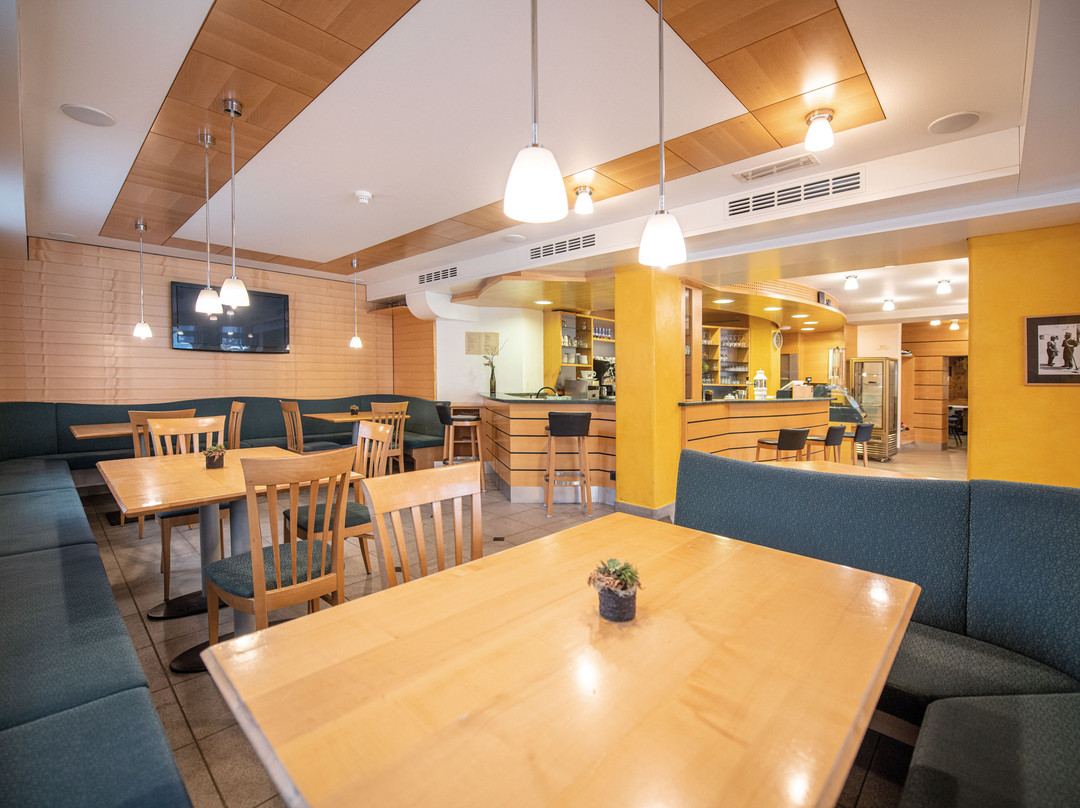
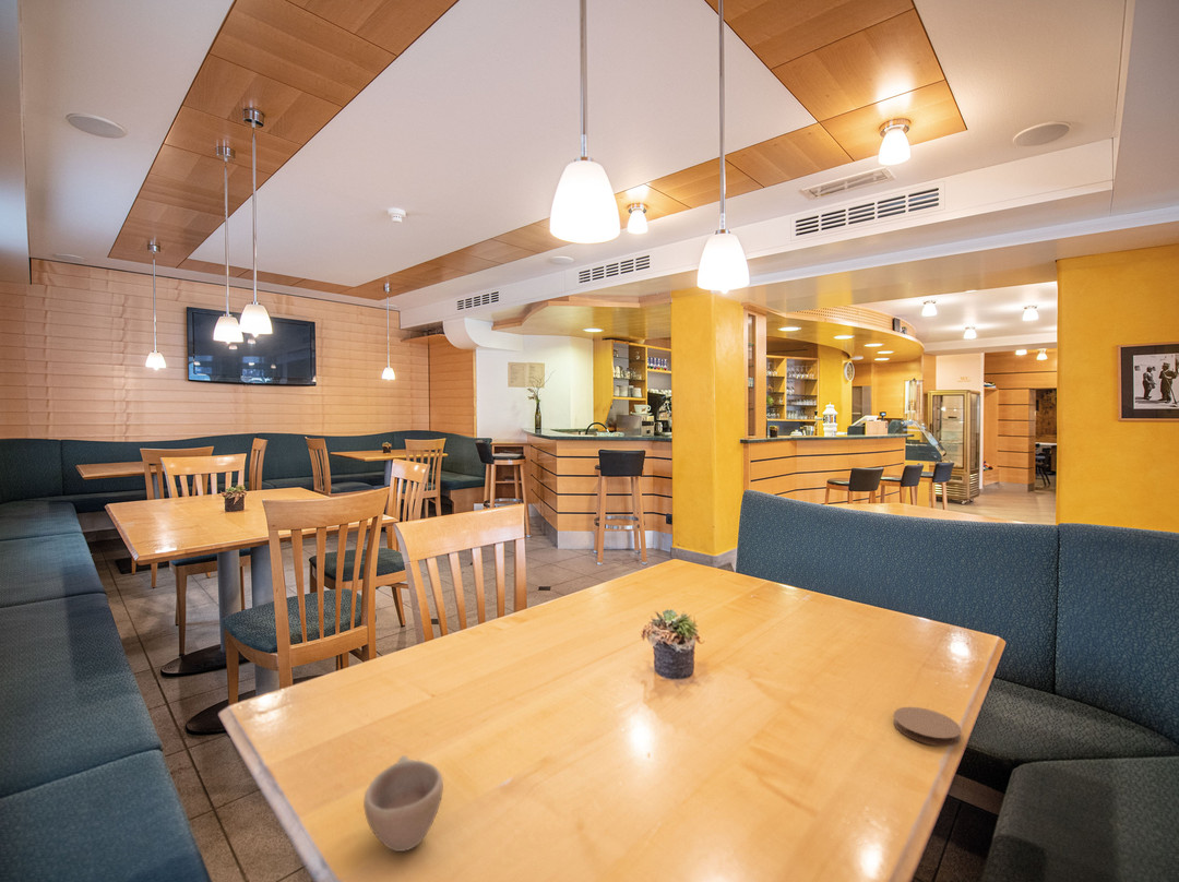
+ cup [362,754,444,853]
+ coaster [893,706,962,748]
